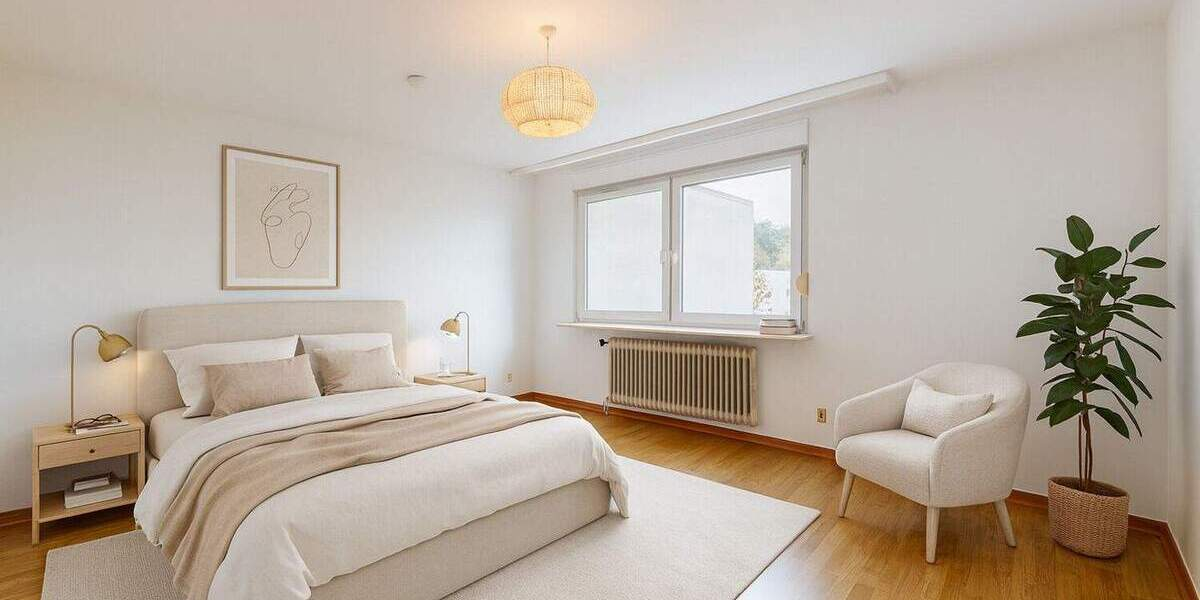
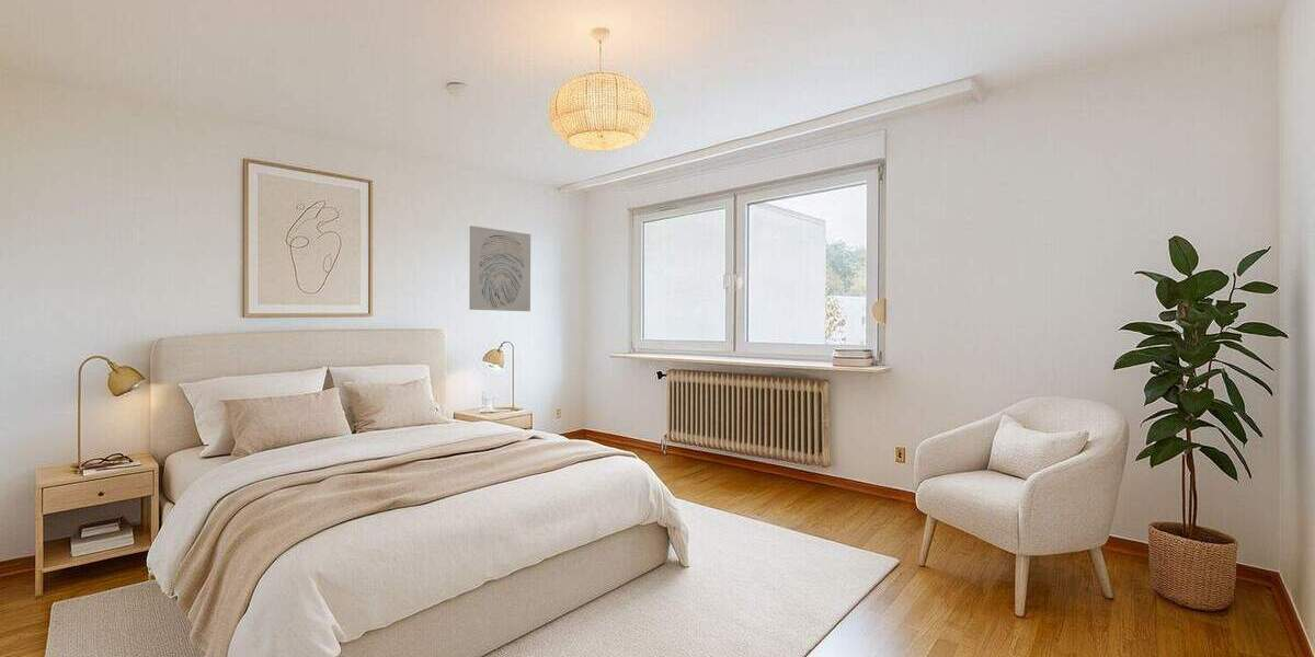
+ wall art [468,224,531,312]
